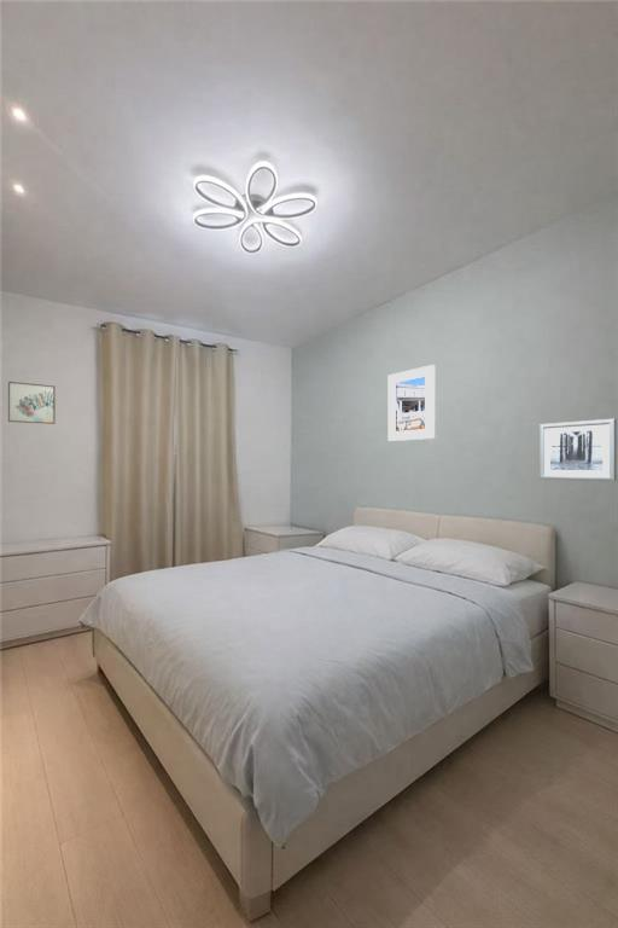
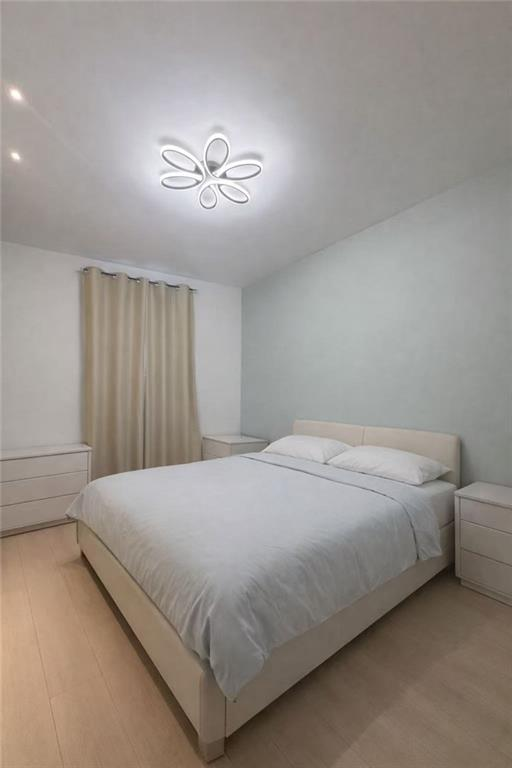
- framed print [387,364,436,442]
- wall art [538,418,617,482]
- wall art [7,381,57,425]
